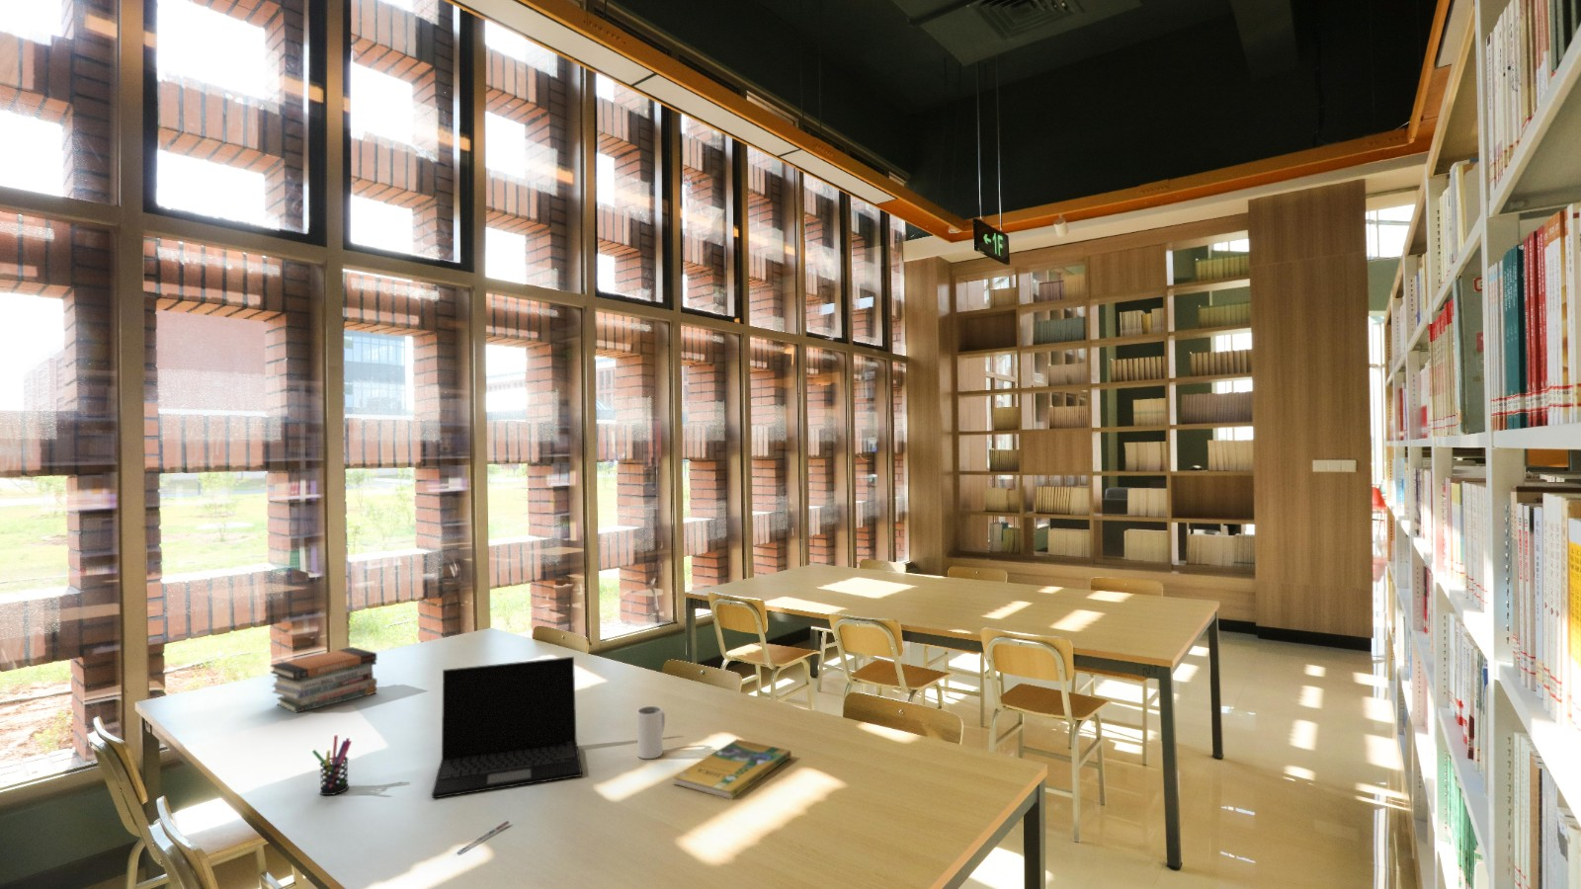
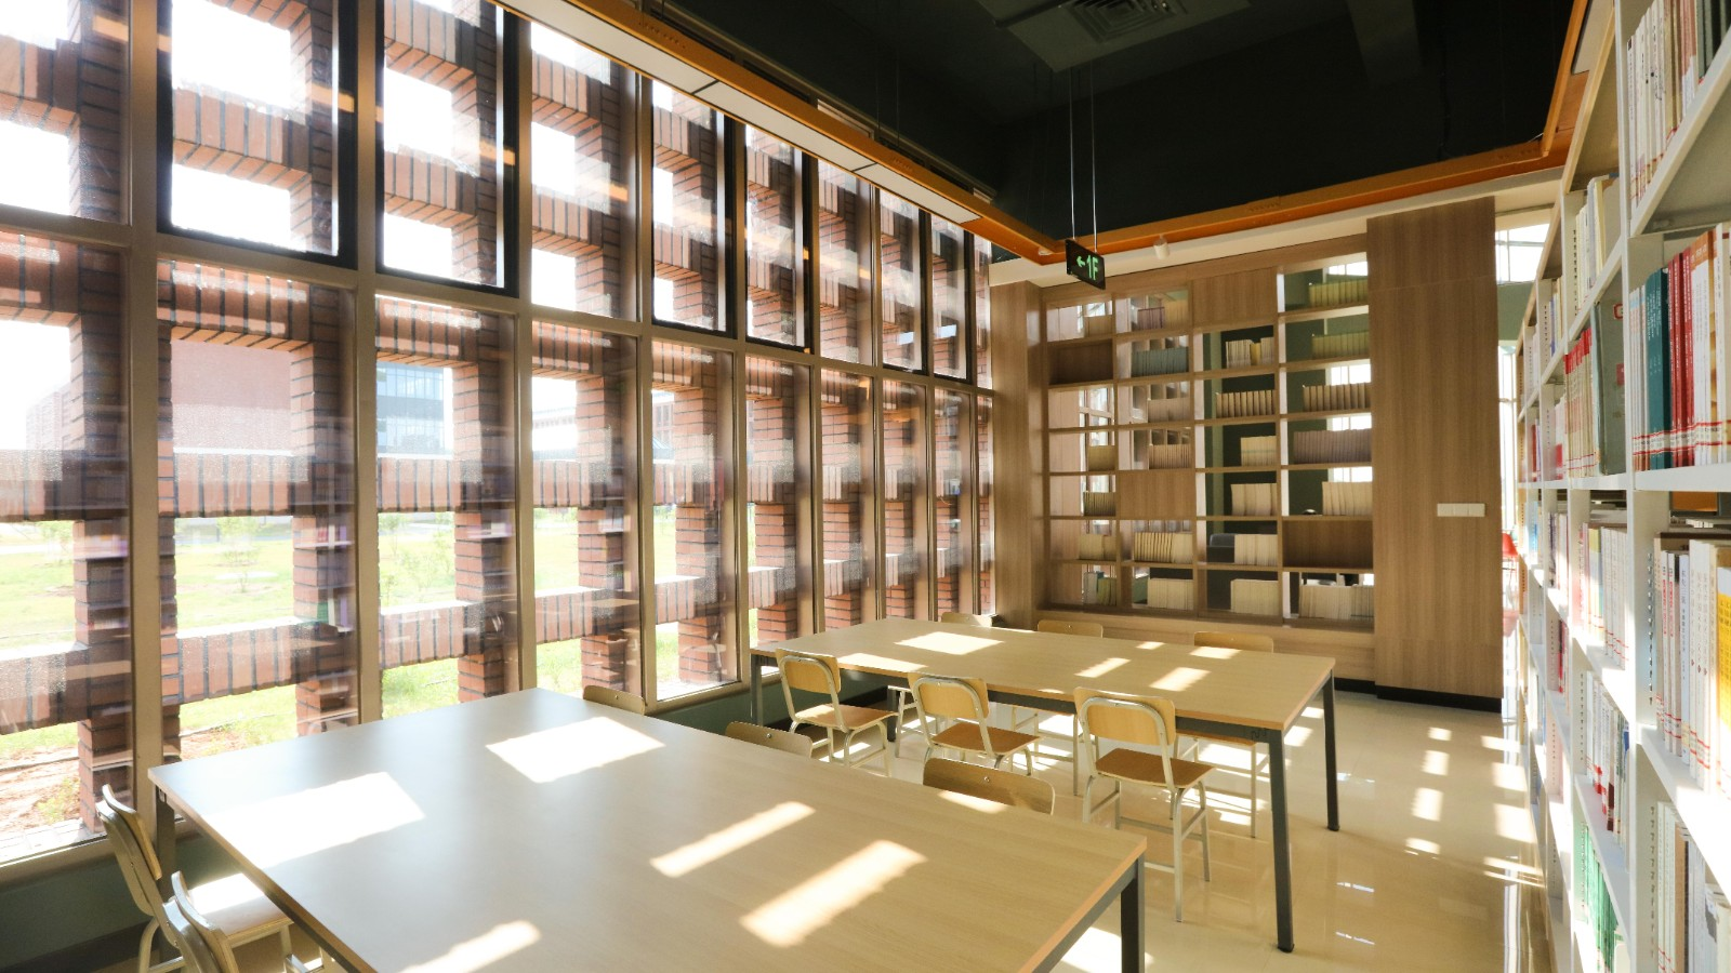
- book stack [269,646,378,714]
- mug [636,706,666,760]
- laptop [431,656,583,799]
- pen holder [312,734,353,796]
- booklet [673,738,793,800]
- pen [456,820,510,855]
